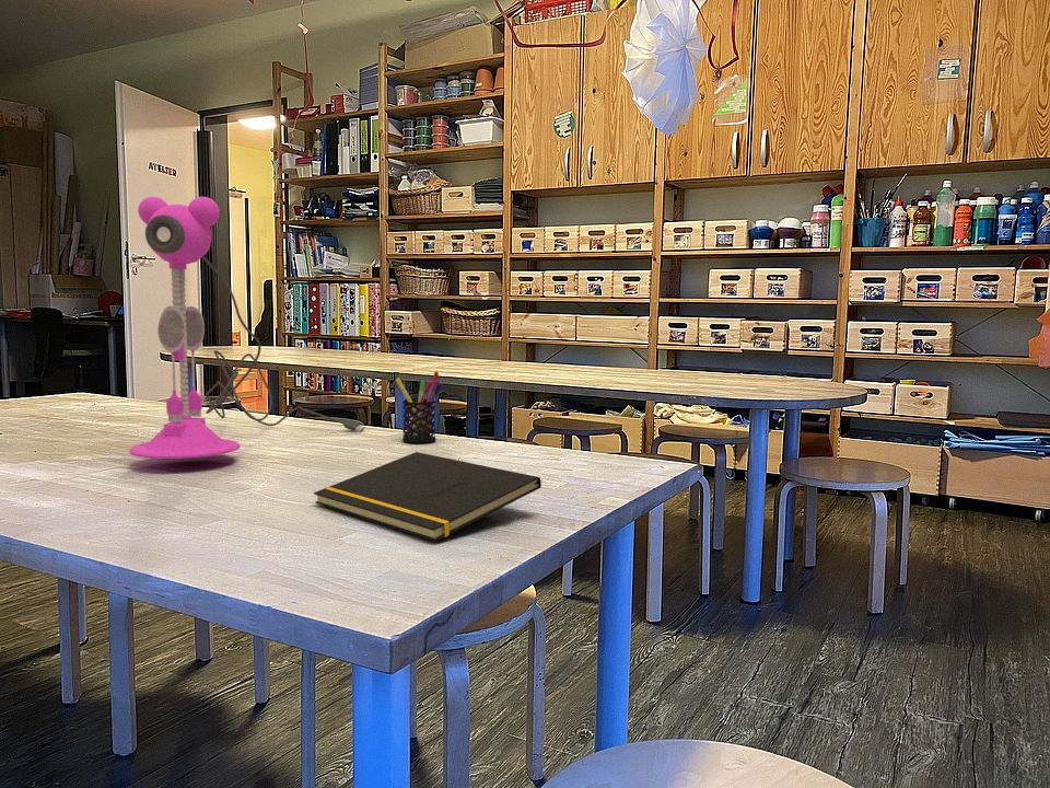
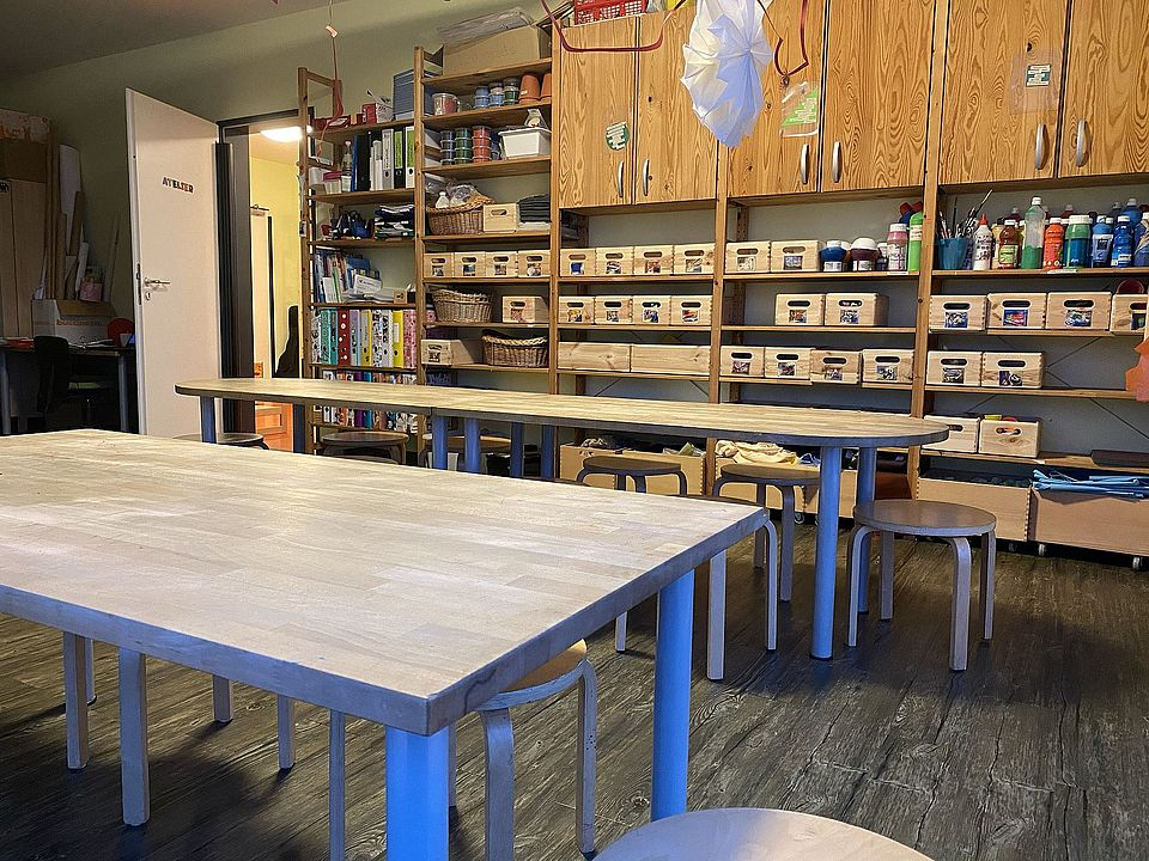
- notepad [313,451,542,542]
- desk lamp [128,196,365,460]
- pen holder [395,371,443,444]
